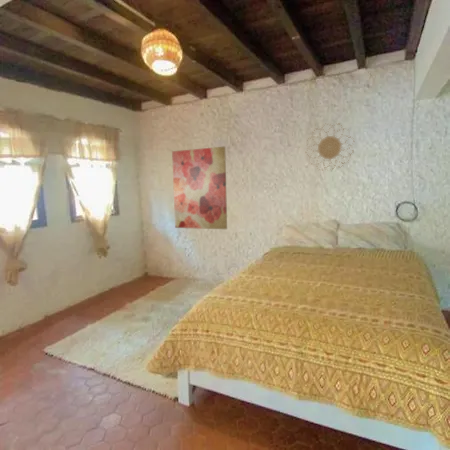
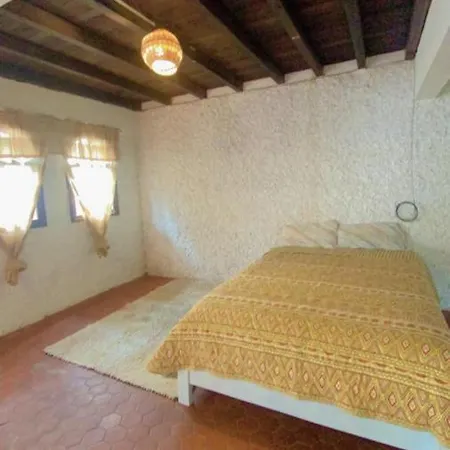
- decorative wall piece [305,122,356,172]
- wall art [171,146,228,230]
